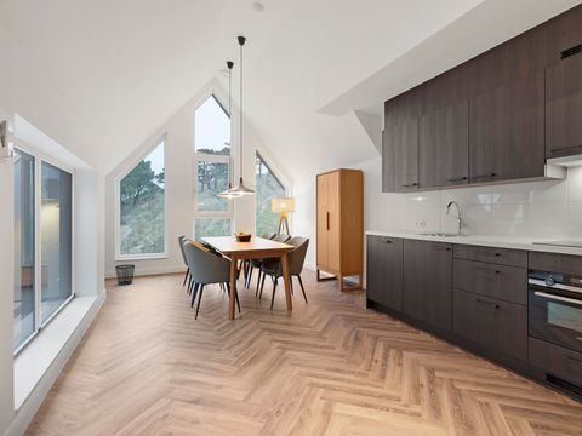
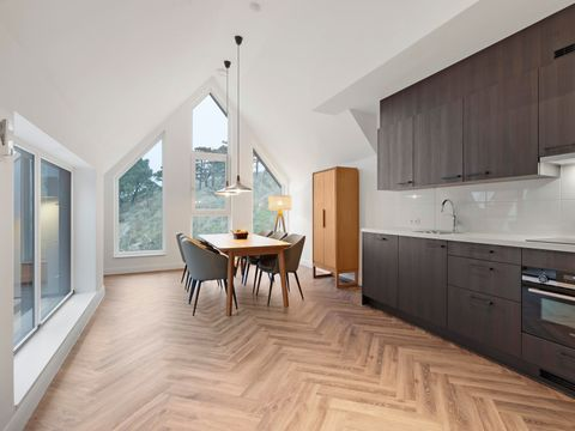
- wastebasket [114,264,136,286]
